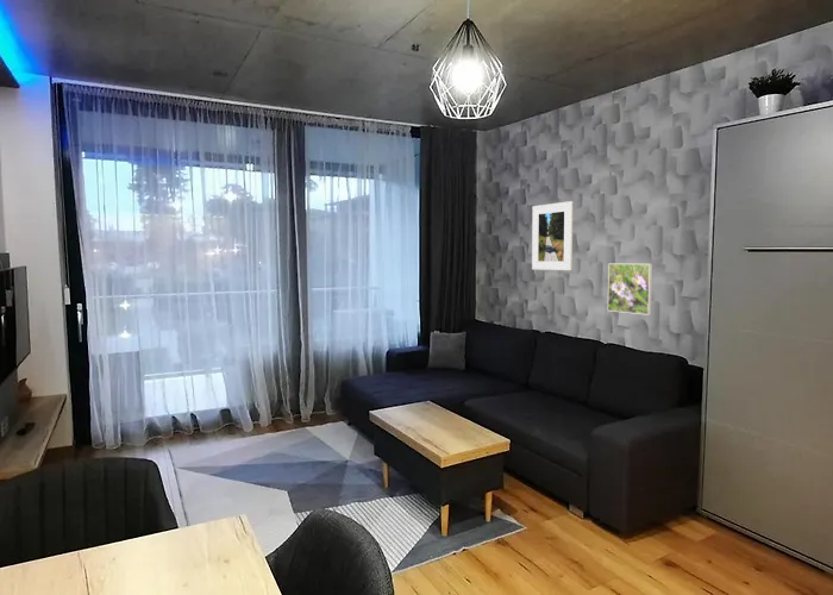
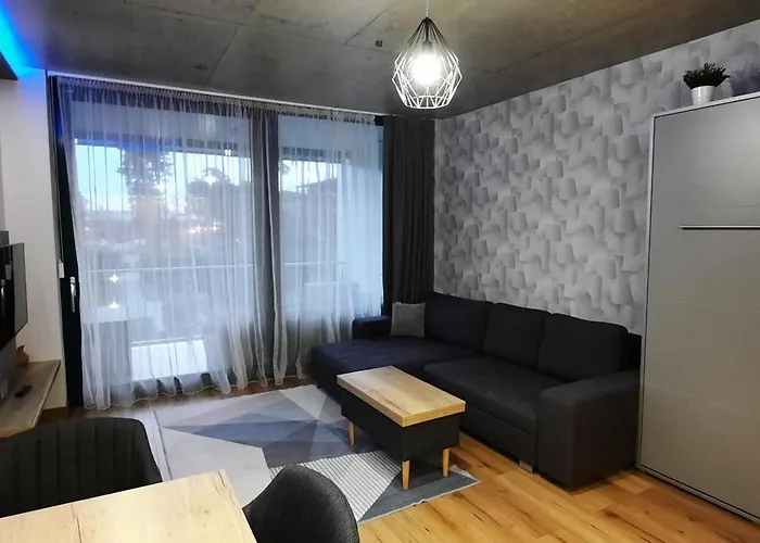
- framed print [607,263,654,317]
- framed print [531,200,574,271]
